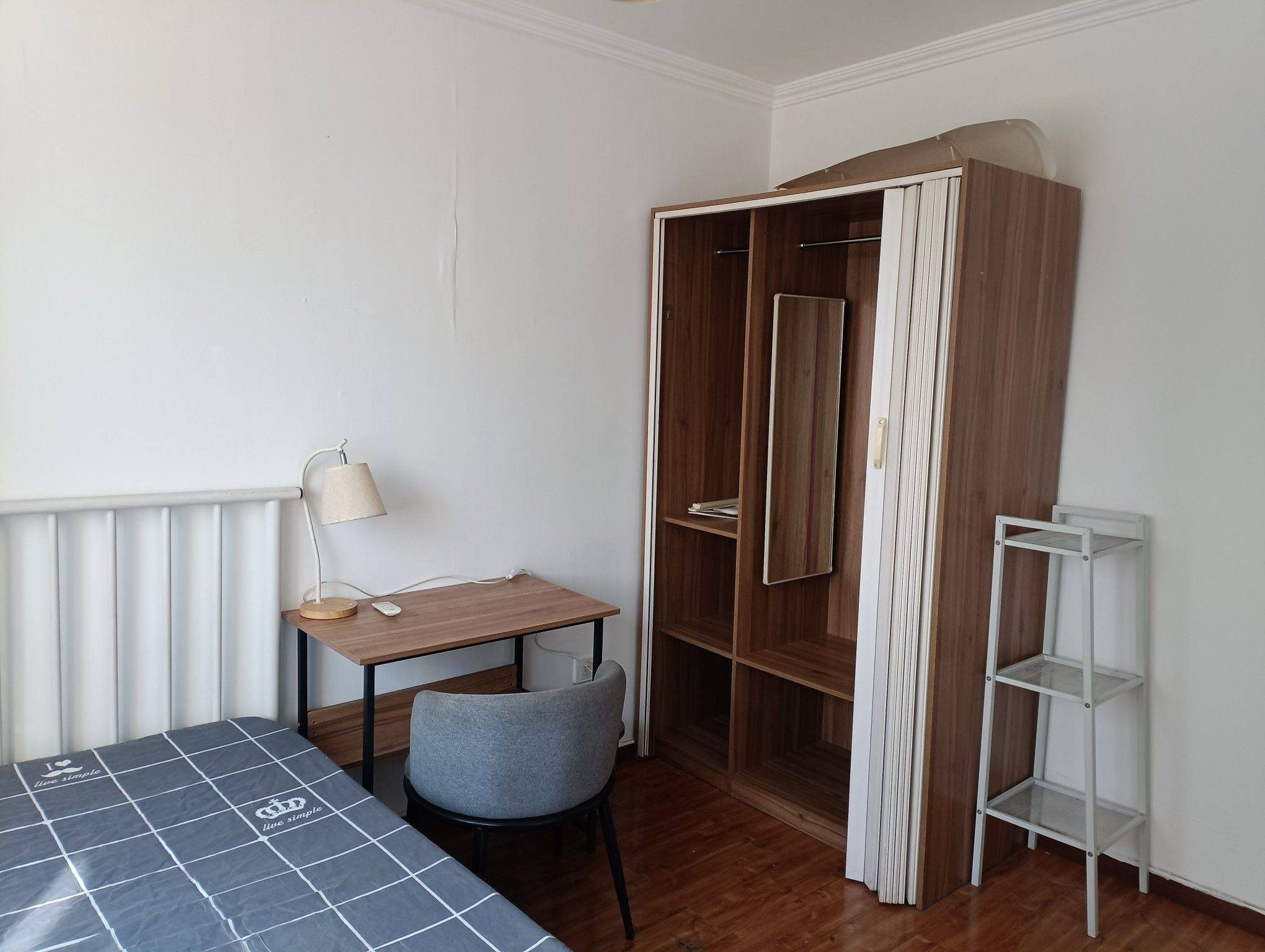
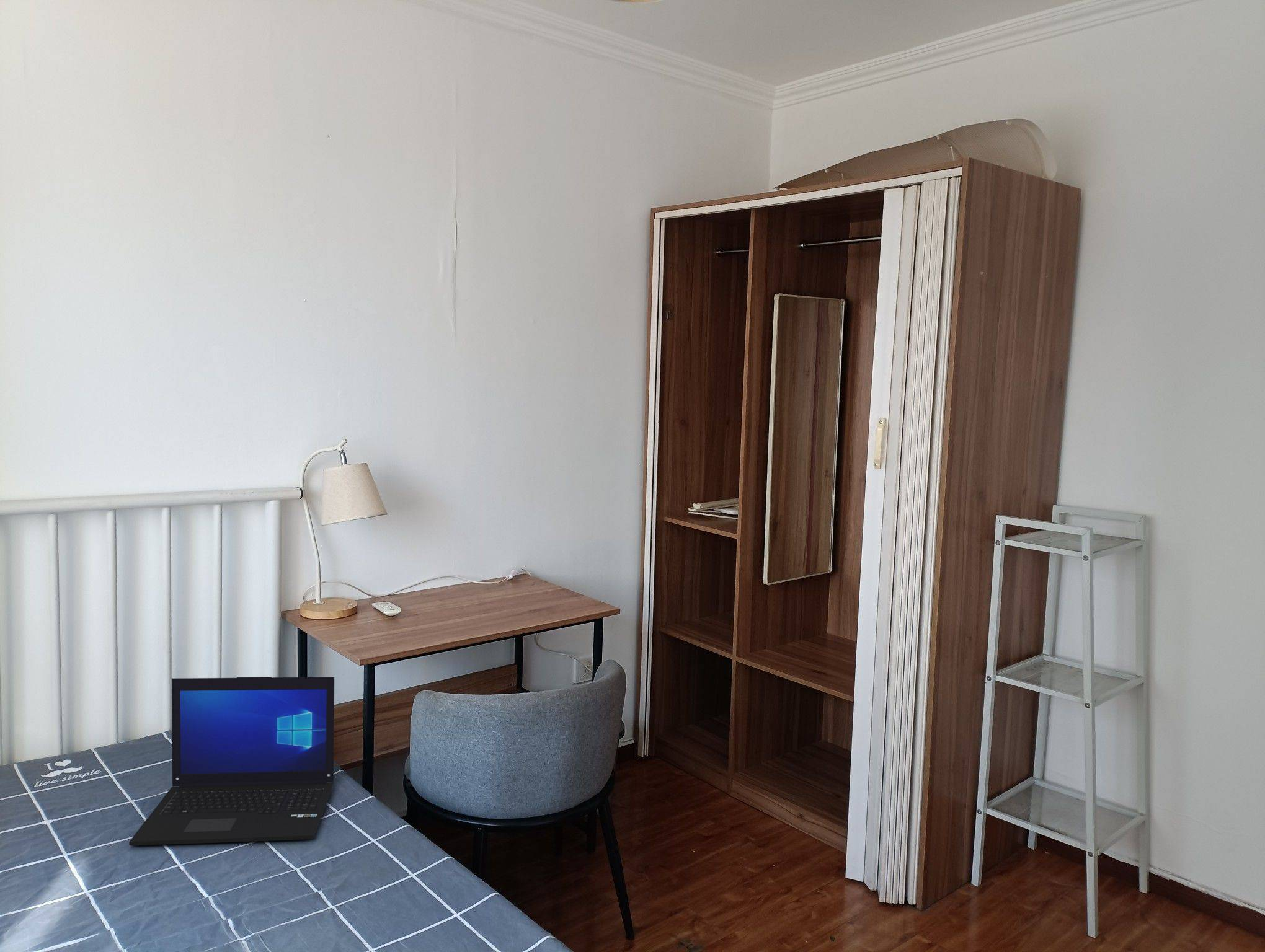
+ laptop [128,676,335,846]
